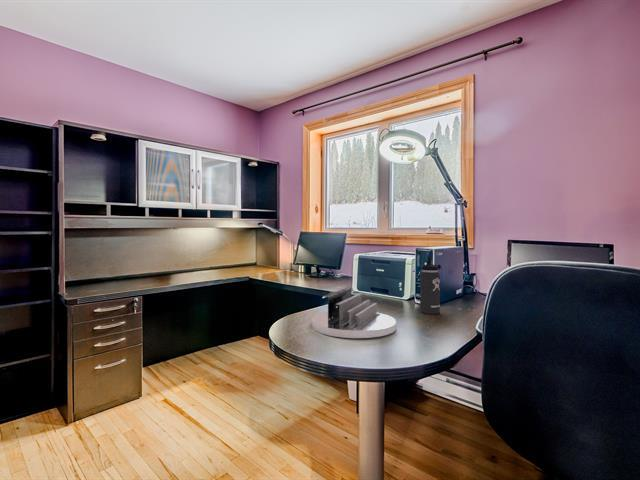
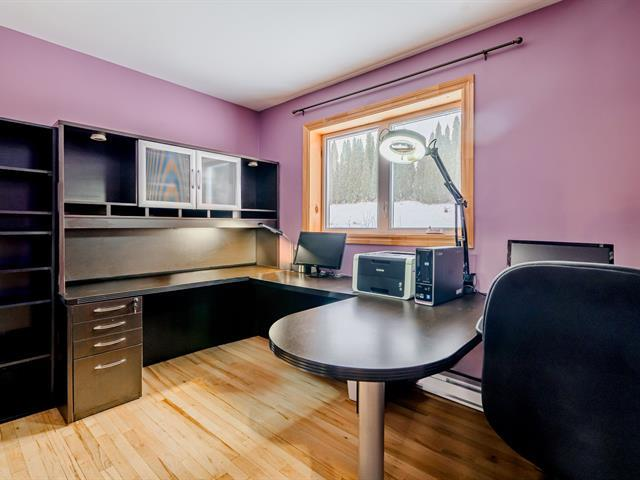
- thermos bottle [419,256,442,315]
- desk organizer [311,287,397,339]
